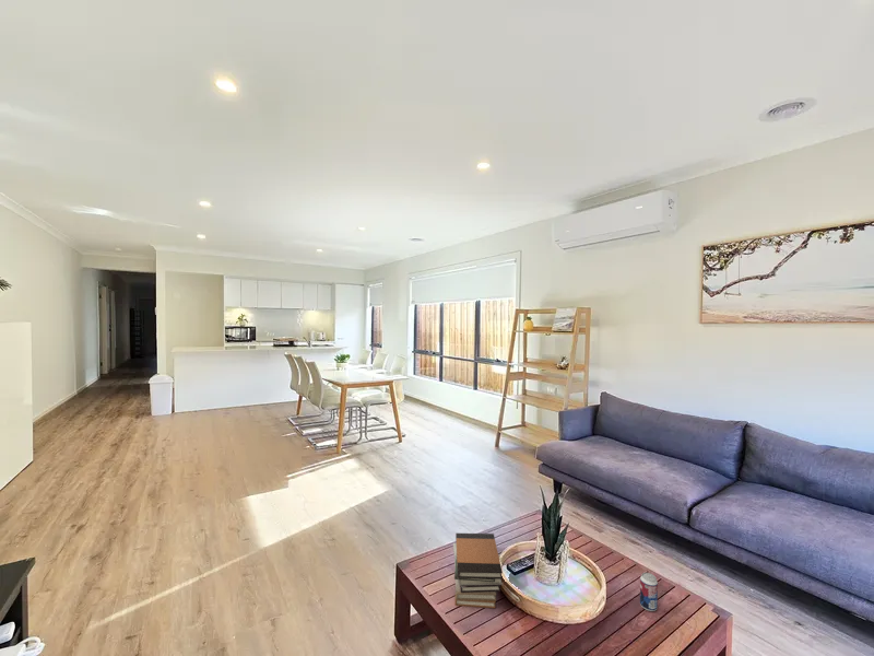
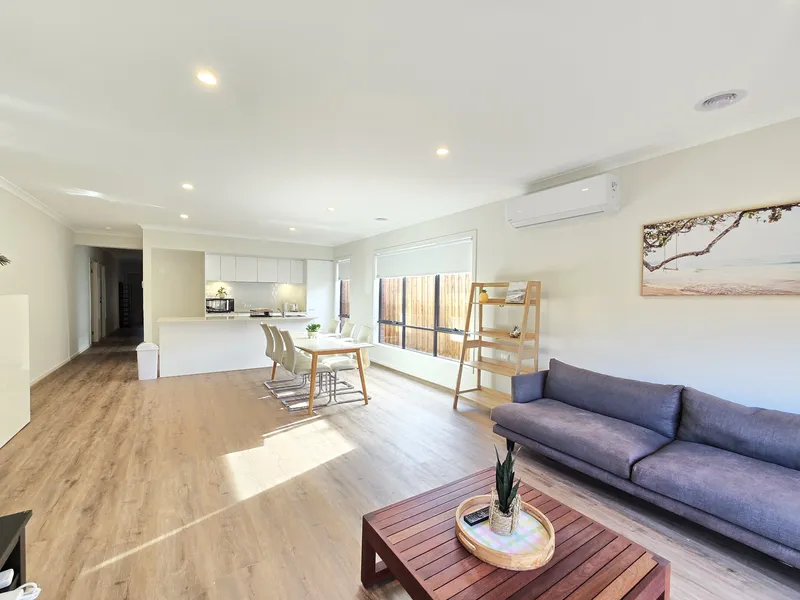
- beverage can [639,572,659,612]
- book stack [452,532,504,609]
